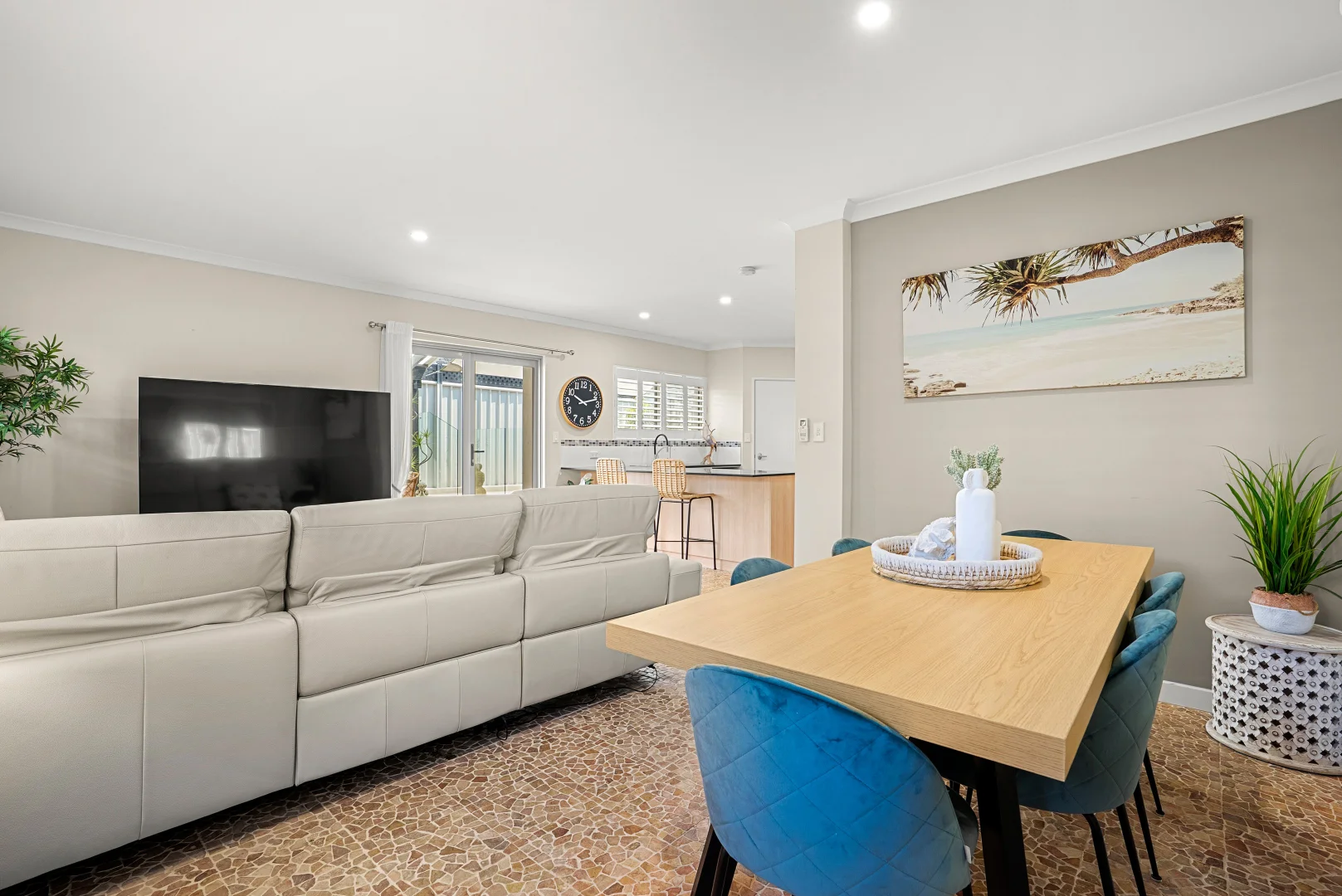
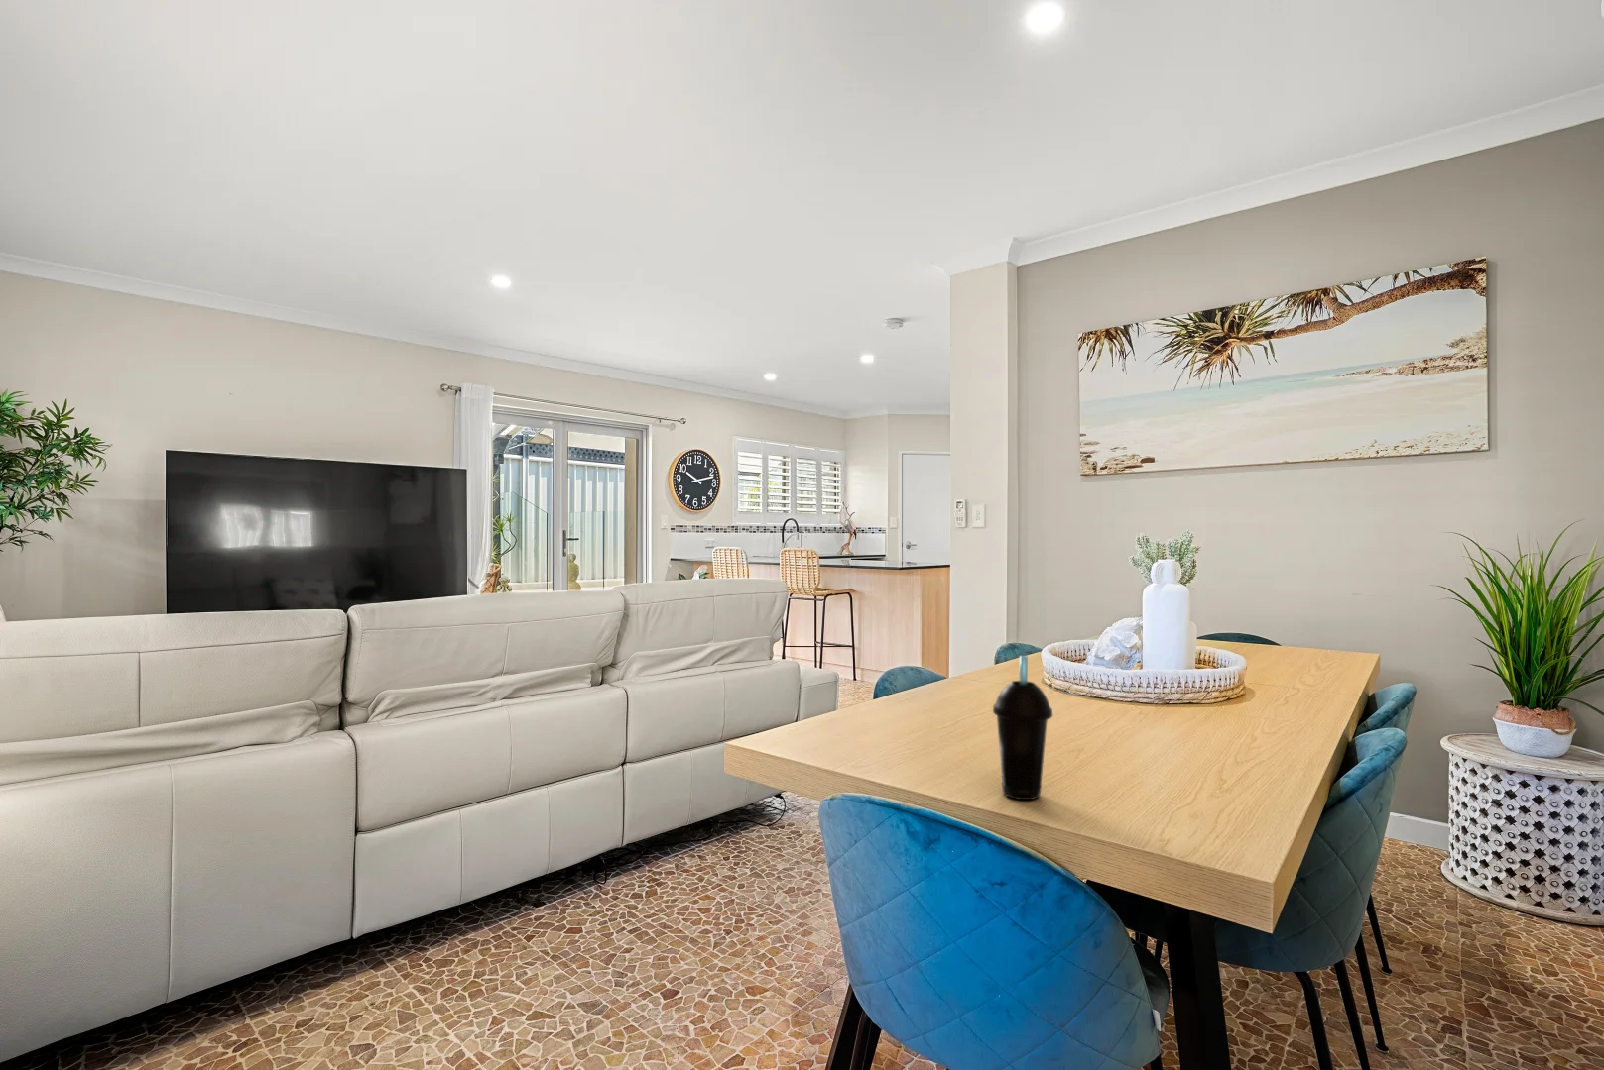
+ cup [992,654,1053,800]
